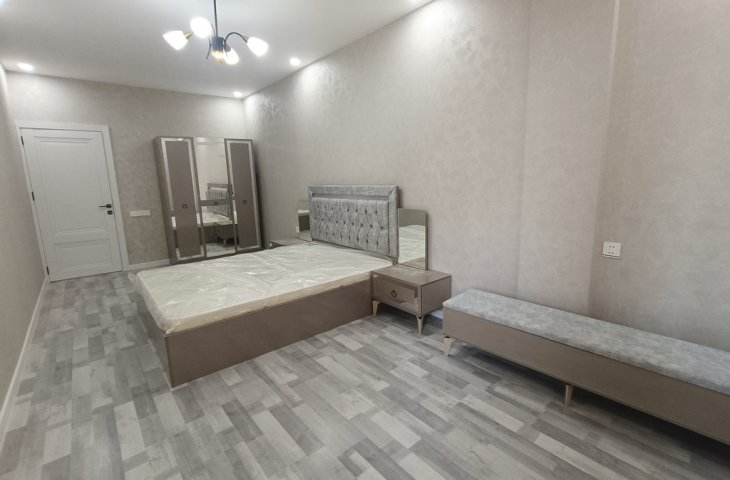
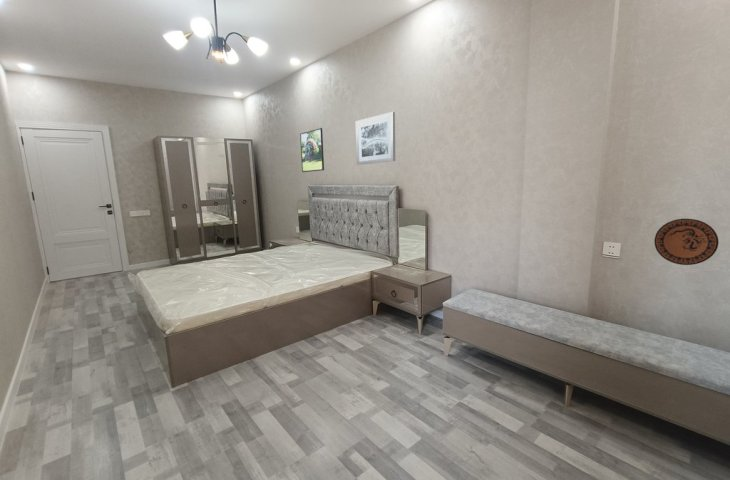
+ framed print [299,127,325,173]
+ decorative plate [653,218,720,266]
+ wall art [355,111,396,166]
